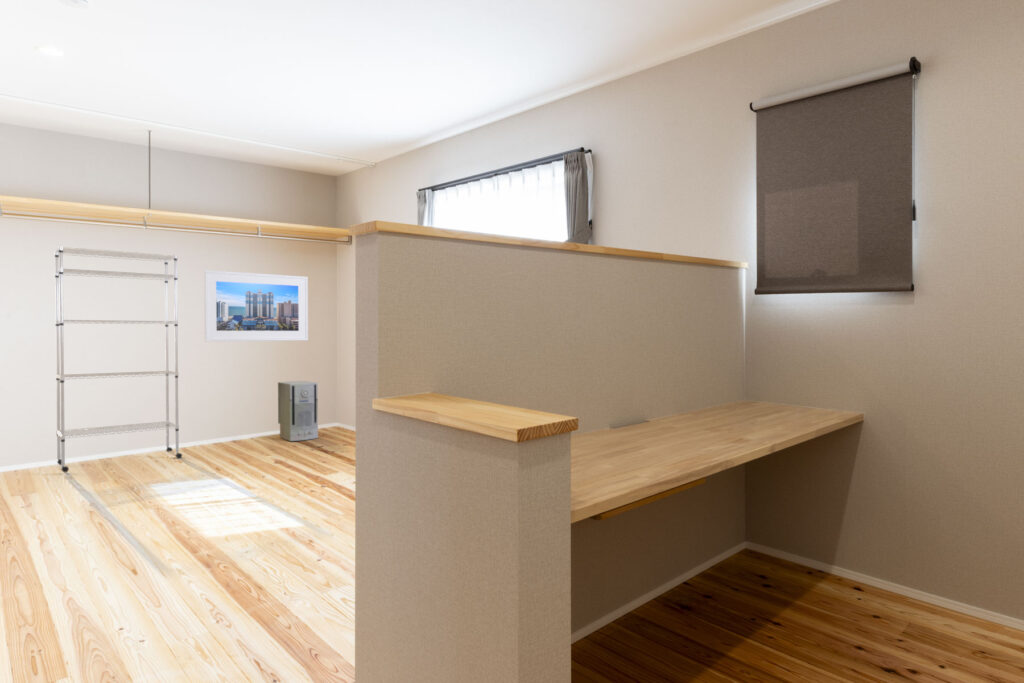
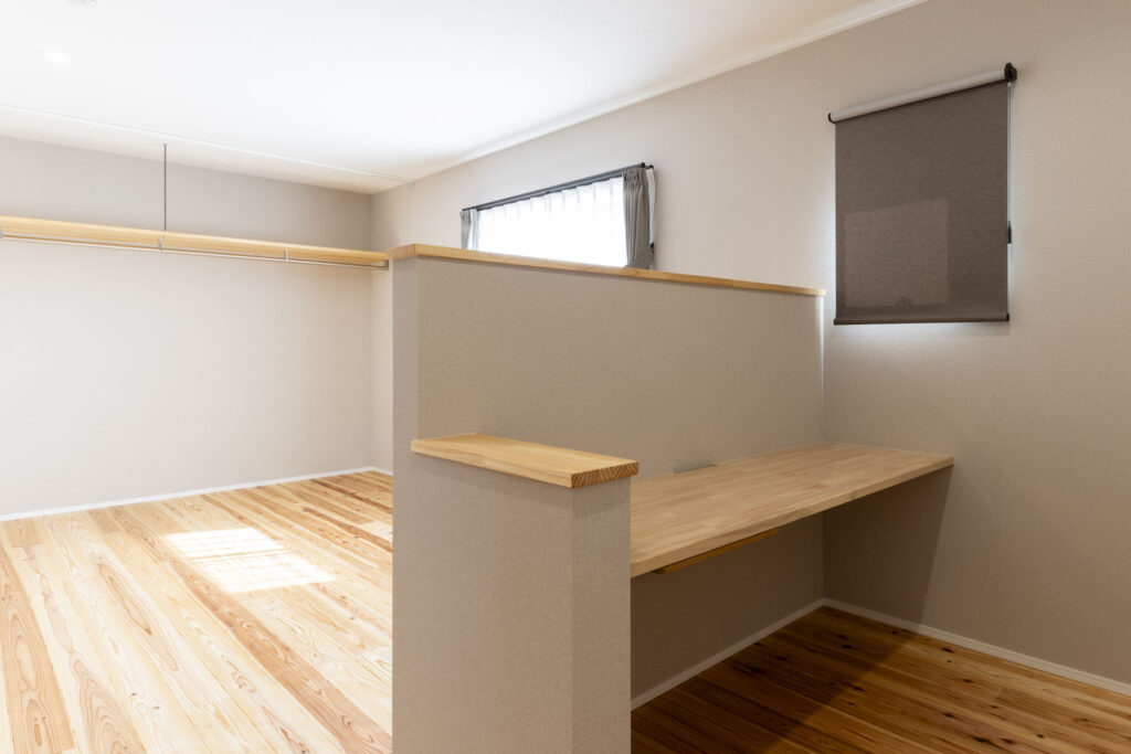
- air purifier [277,380,319,442]
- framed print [203,269,309,342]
- shelf [54,245,183,473]
